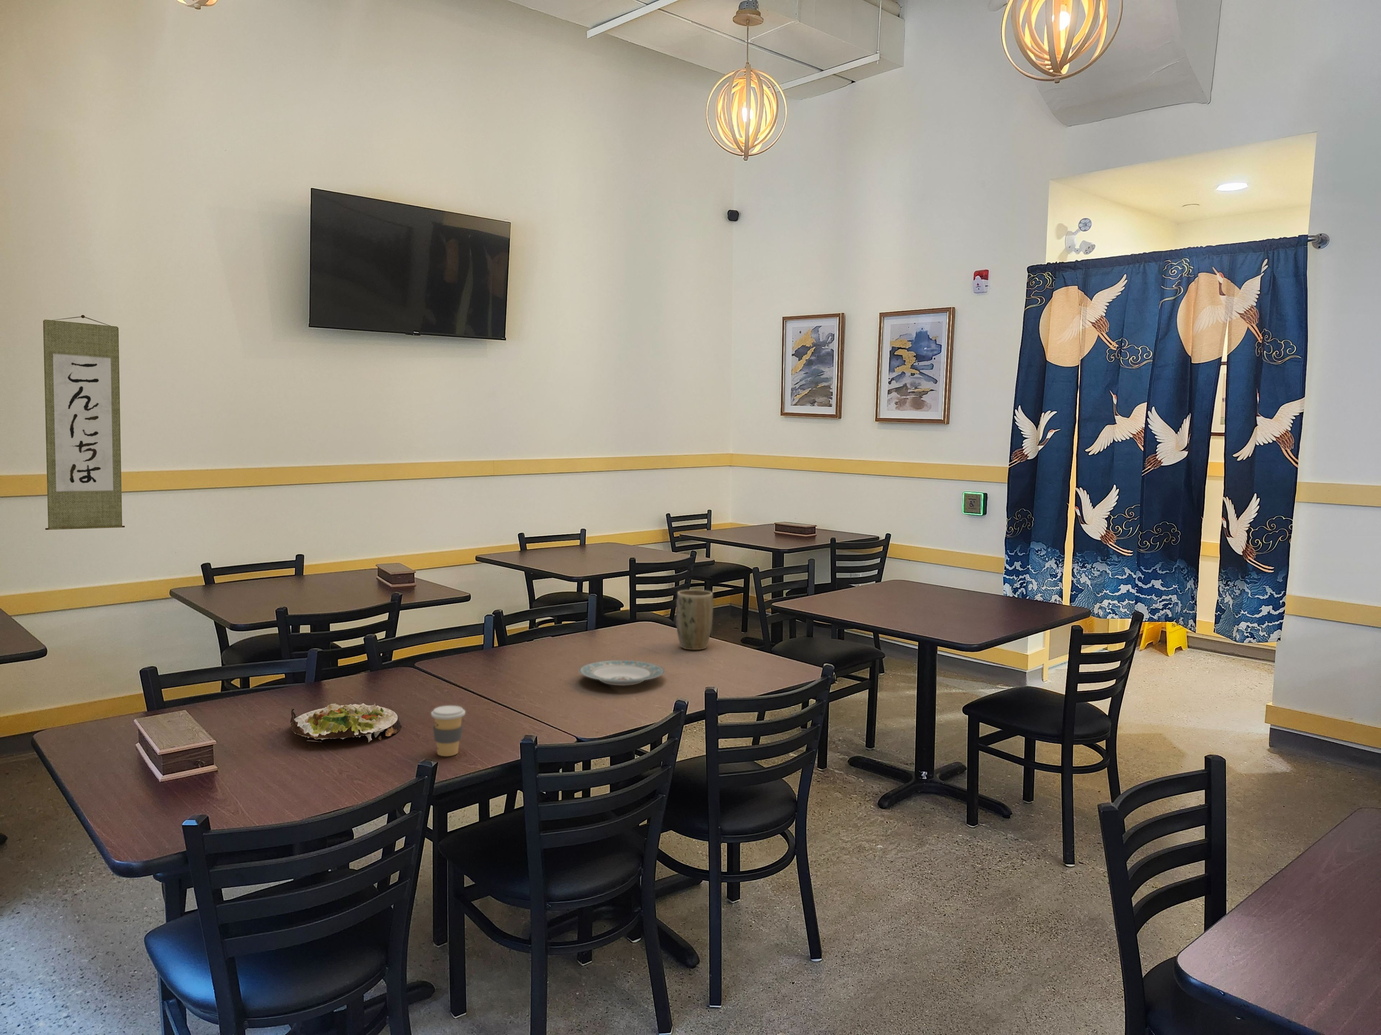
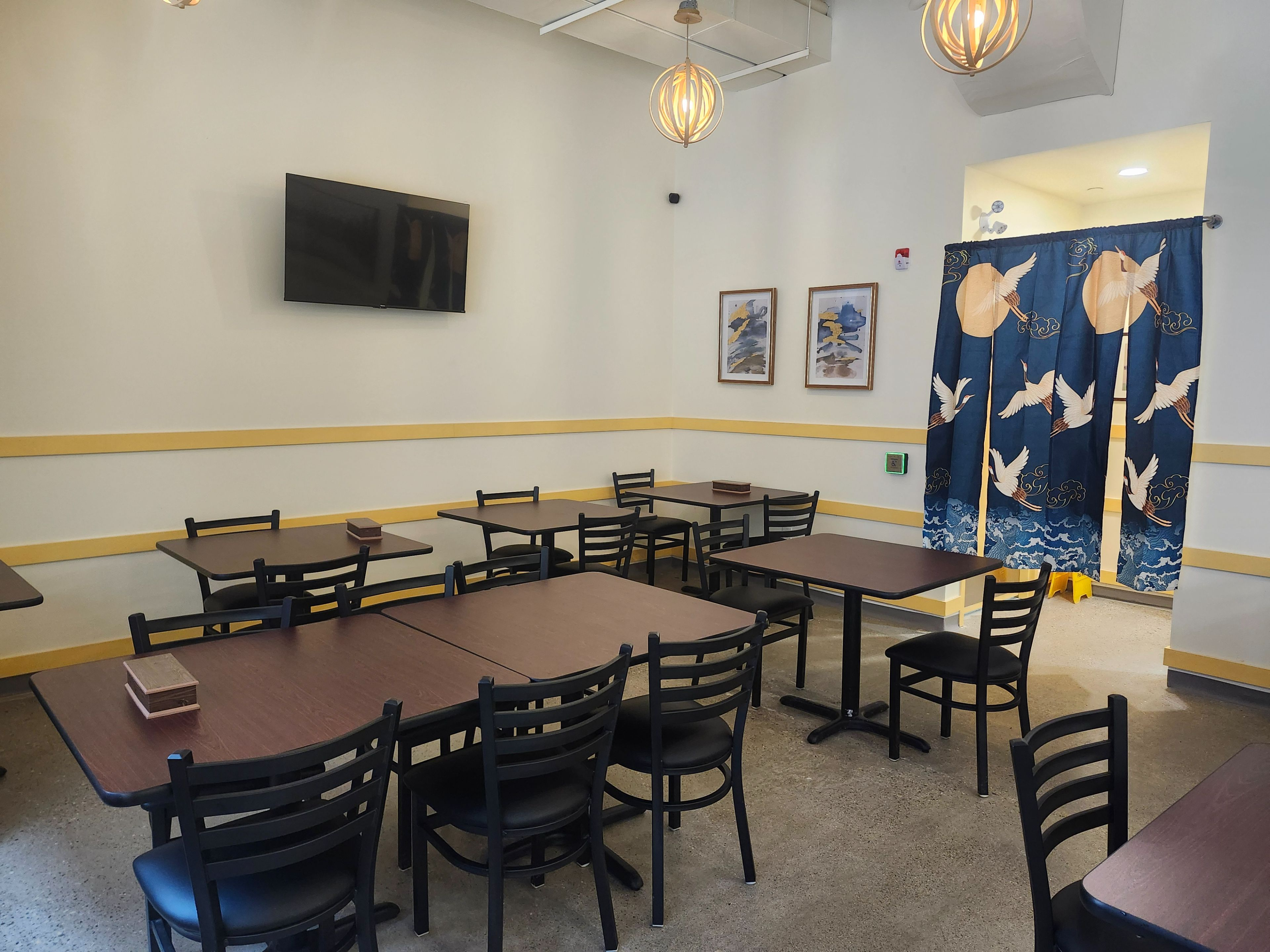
- coffee cup [431,706,465,757]
- plant pot [675,589,713,650]
- salad plate [290,703,402,743]
- plate [578,660,665,686]
- wall scroll [42,314,125,531]
